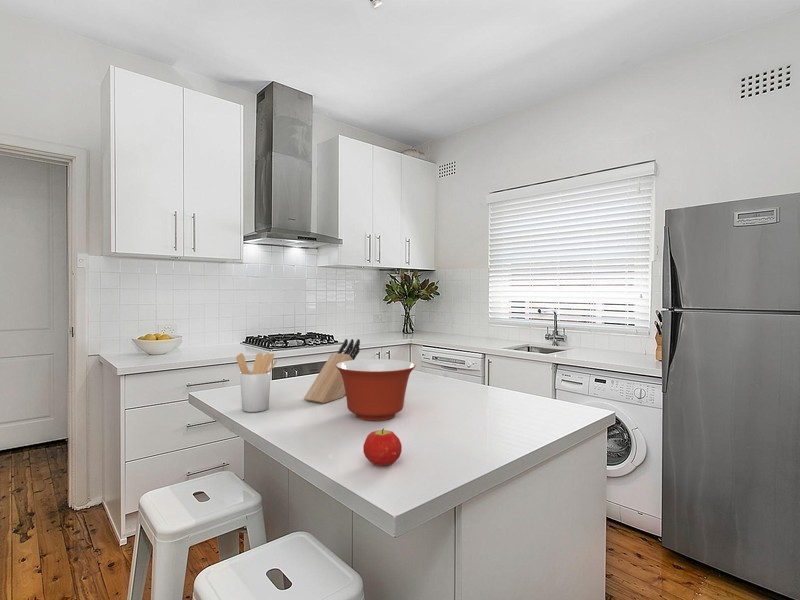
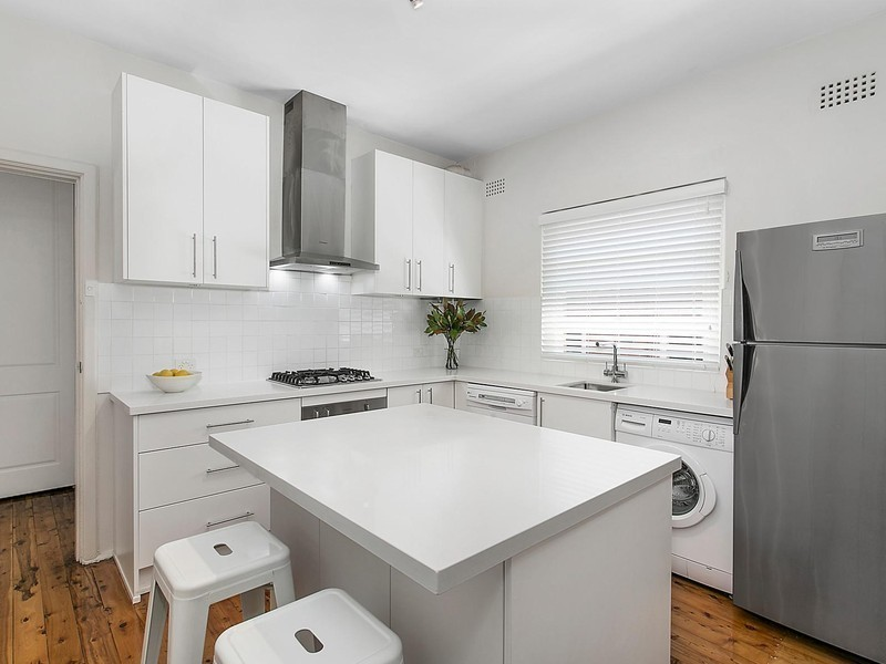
- utensil holder [235,352,278,413]
- mixing bowl [336,358,417,422]
- knife block [303,338,361,404]
- fruit [362,428,403,466]
